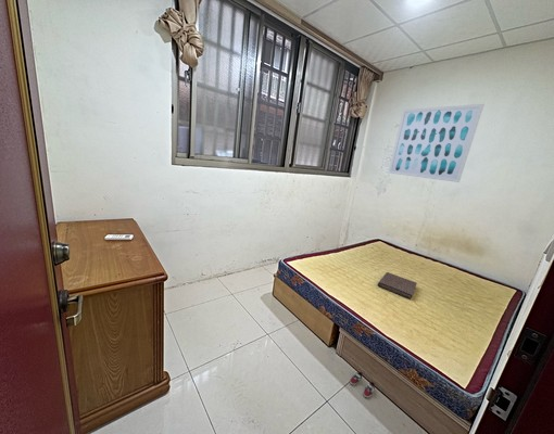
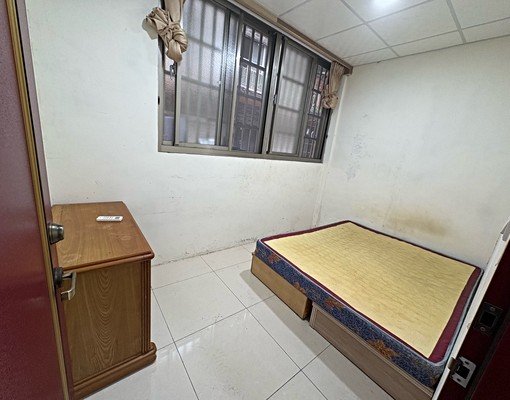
- wall art [388,103,486,183]
- book [377,271,418,301]
- sneaker [349,371,376,398]
